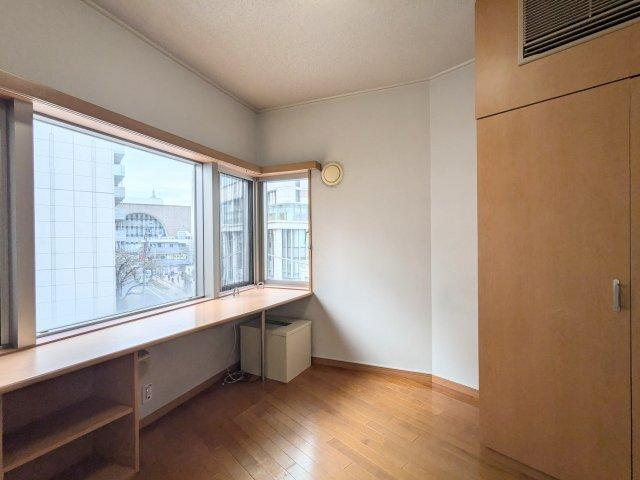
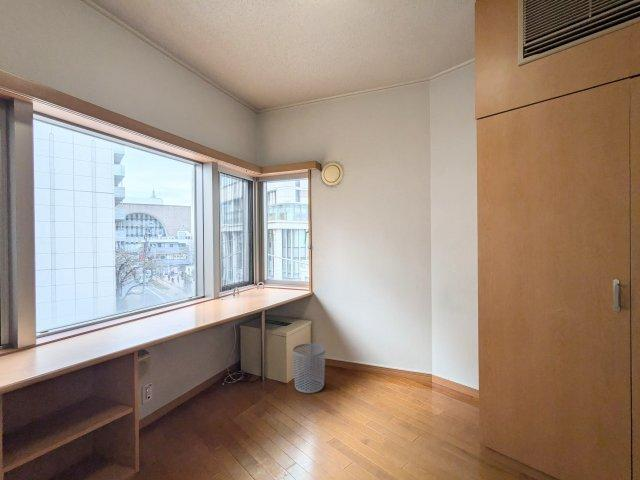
+ waste bin [292,342,326,394]
